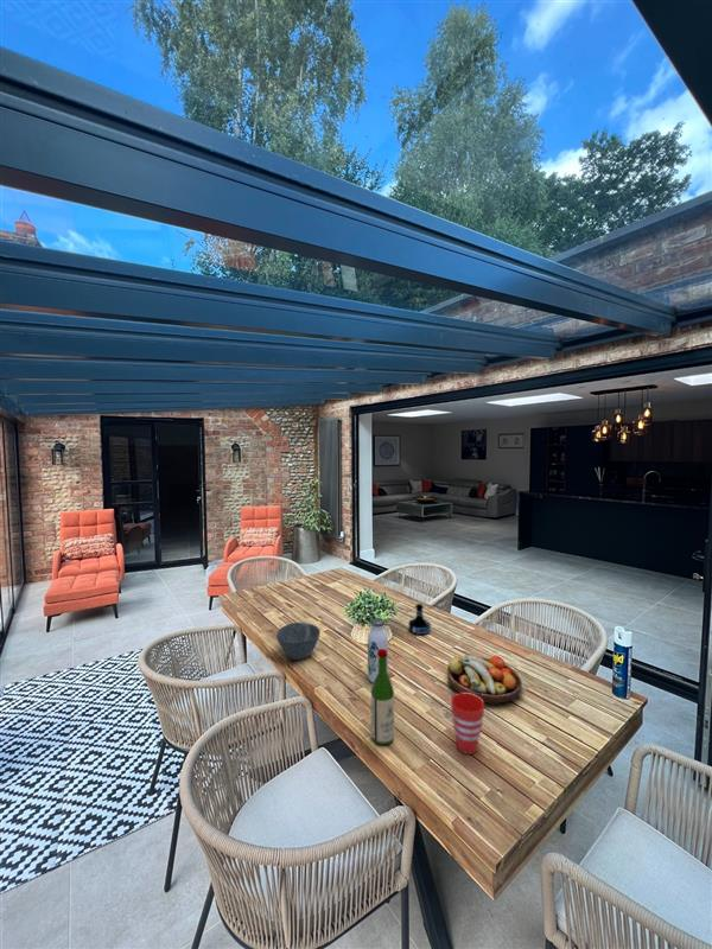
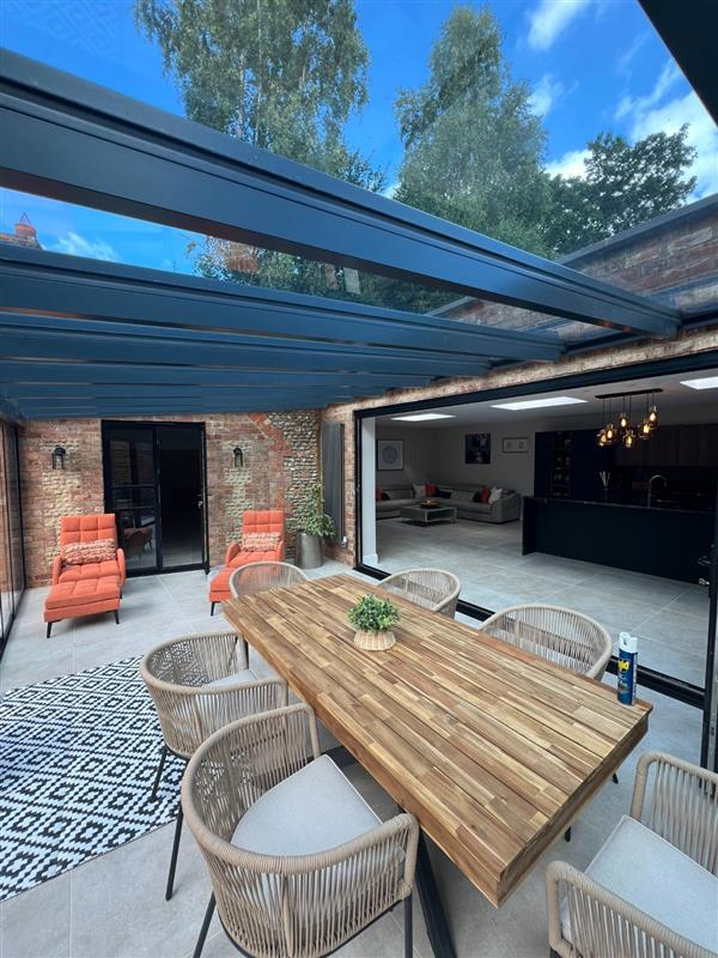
- water bottle [367,617,389,683]
- fruit bowl [446,654,523,705]
- wine bottle [370,649,395,746]
- cup [450,692,485,756]
- tequila bottle [407,603,432,636]
- bowl [275,622,320,661]
